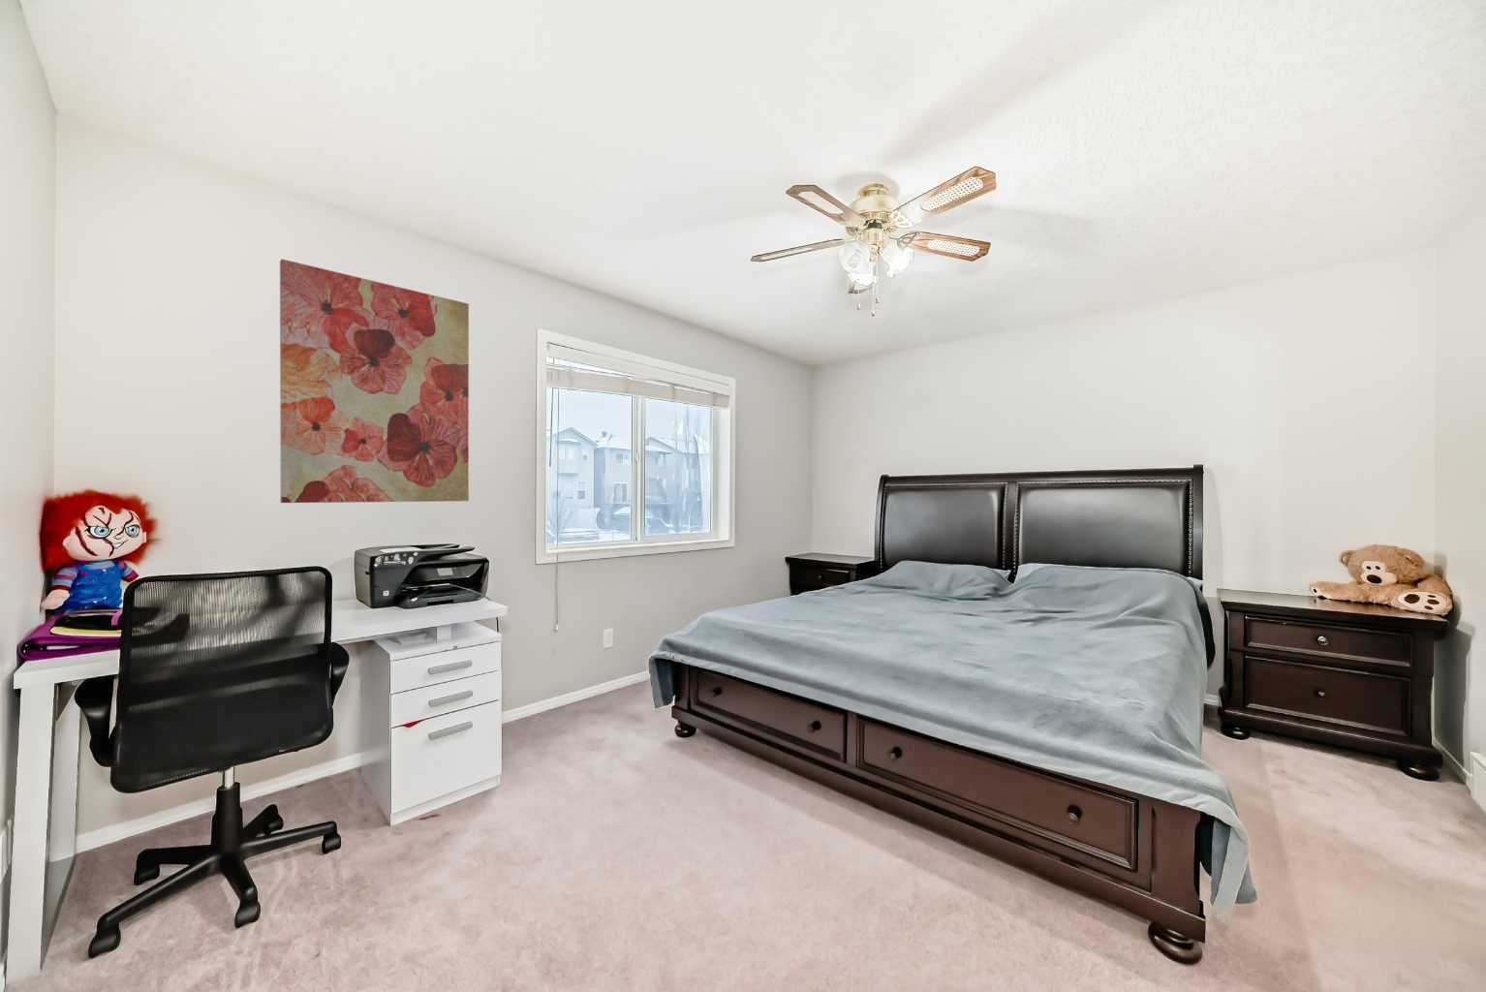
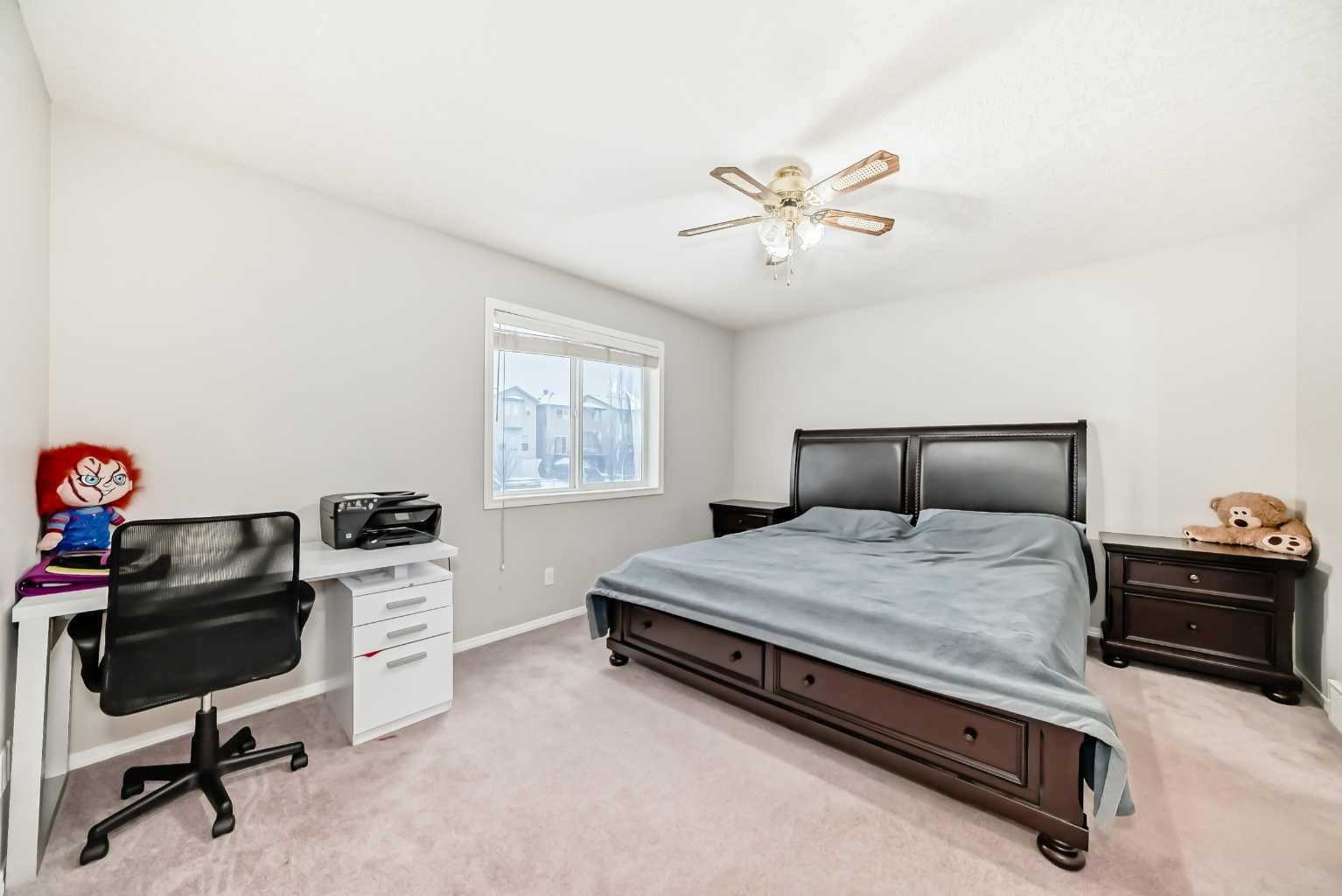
- wall art [279,258,469,504]
